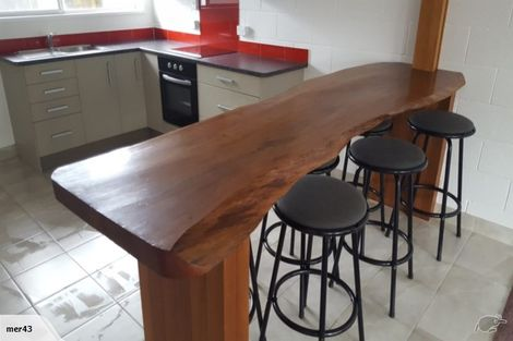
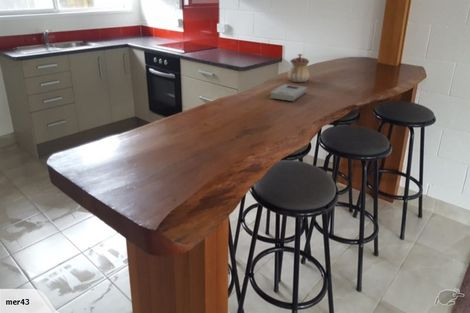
+ book [269,83,308,102]
+ teapot [287,53,310,83]
